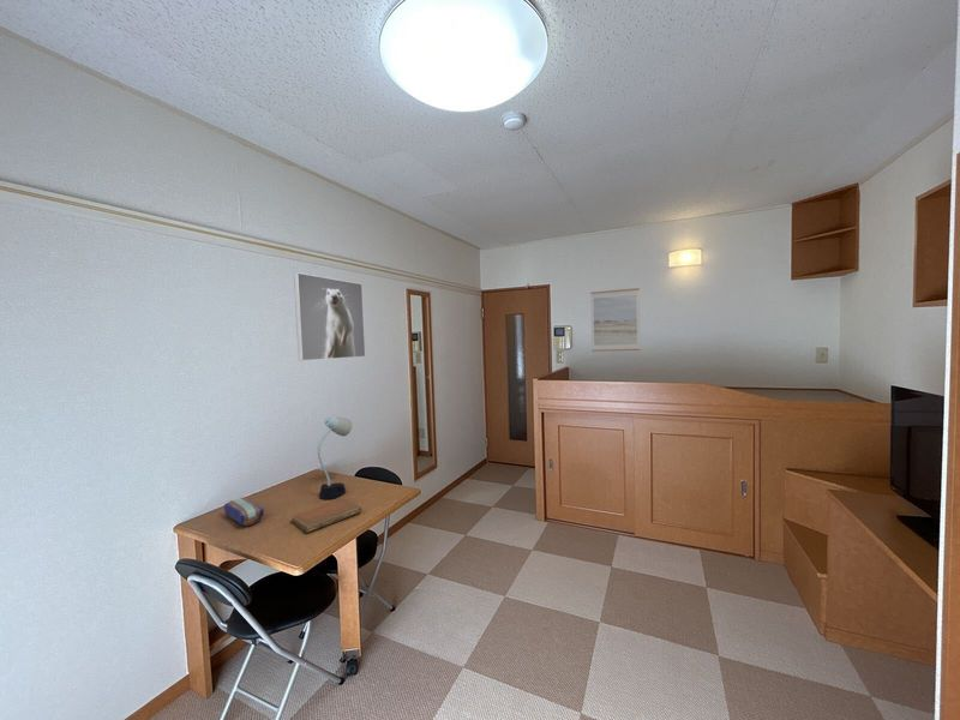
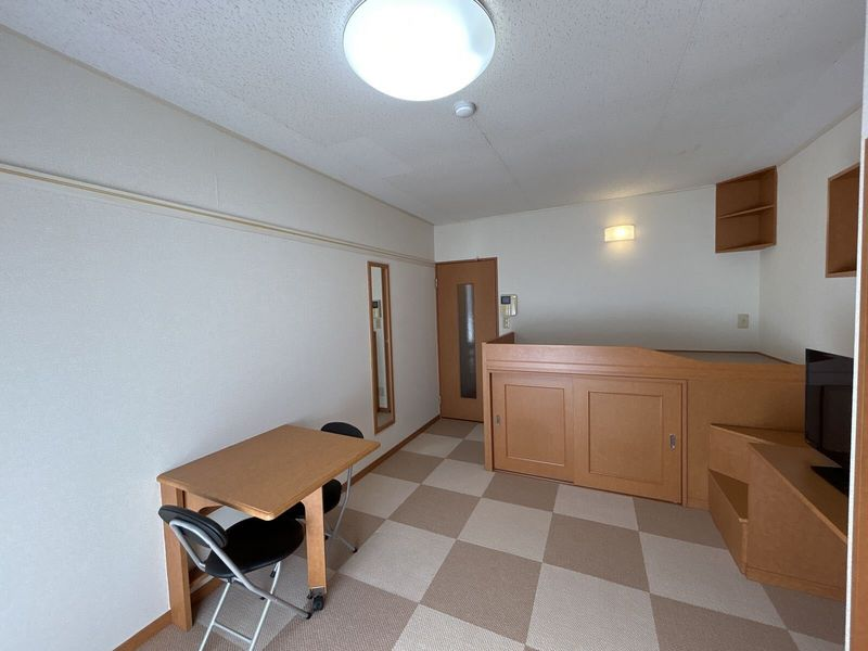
- wall art [589,287,641,353]
- desk lamp [317,416,354,500]
- pencil case [223,497,265,528]
- notebook [290,497,362,534]
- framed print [293,271,367,362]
